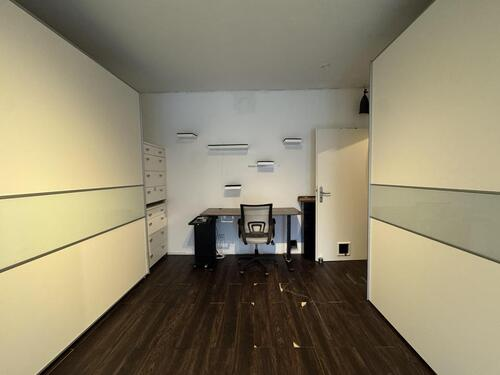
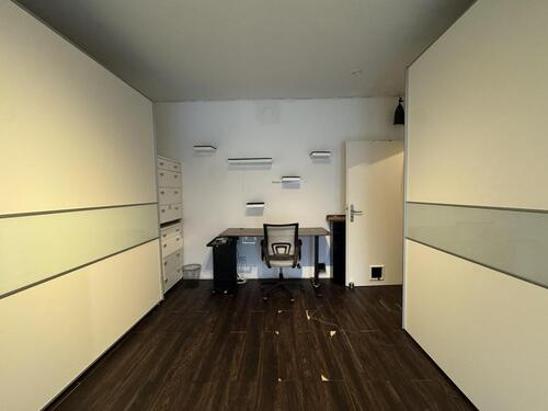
+ wastebasket [181,263,203,289]
